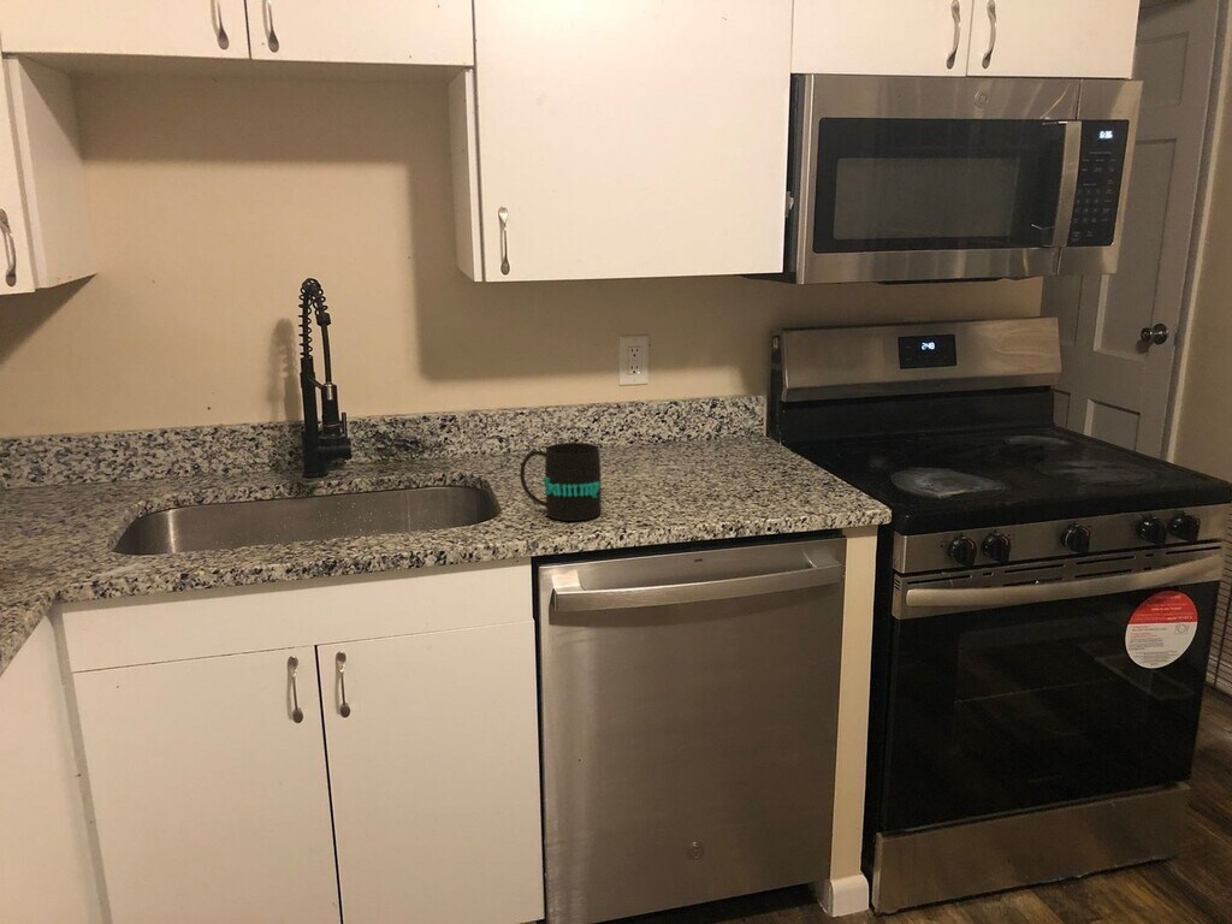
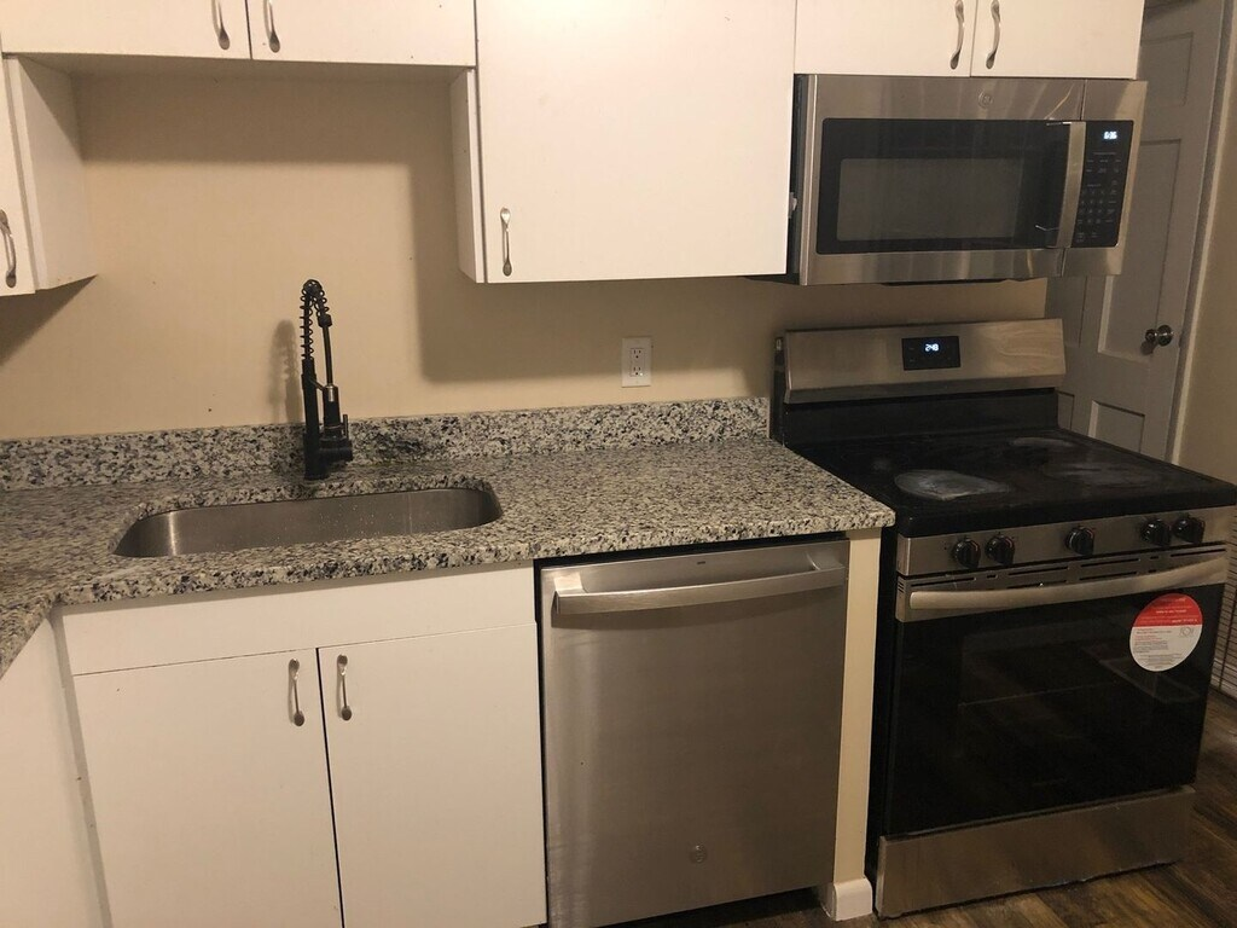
- mug [519,442,602,522]
